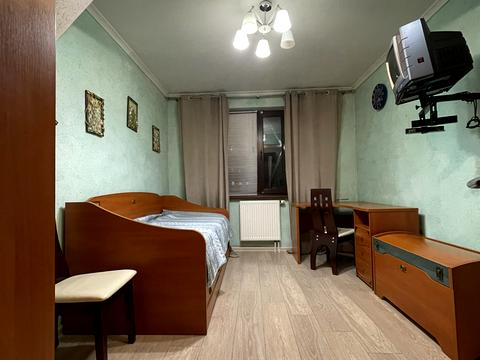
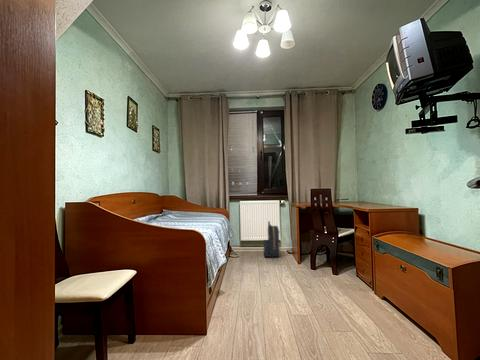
+ backpack [262,220,287,258]
